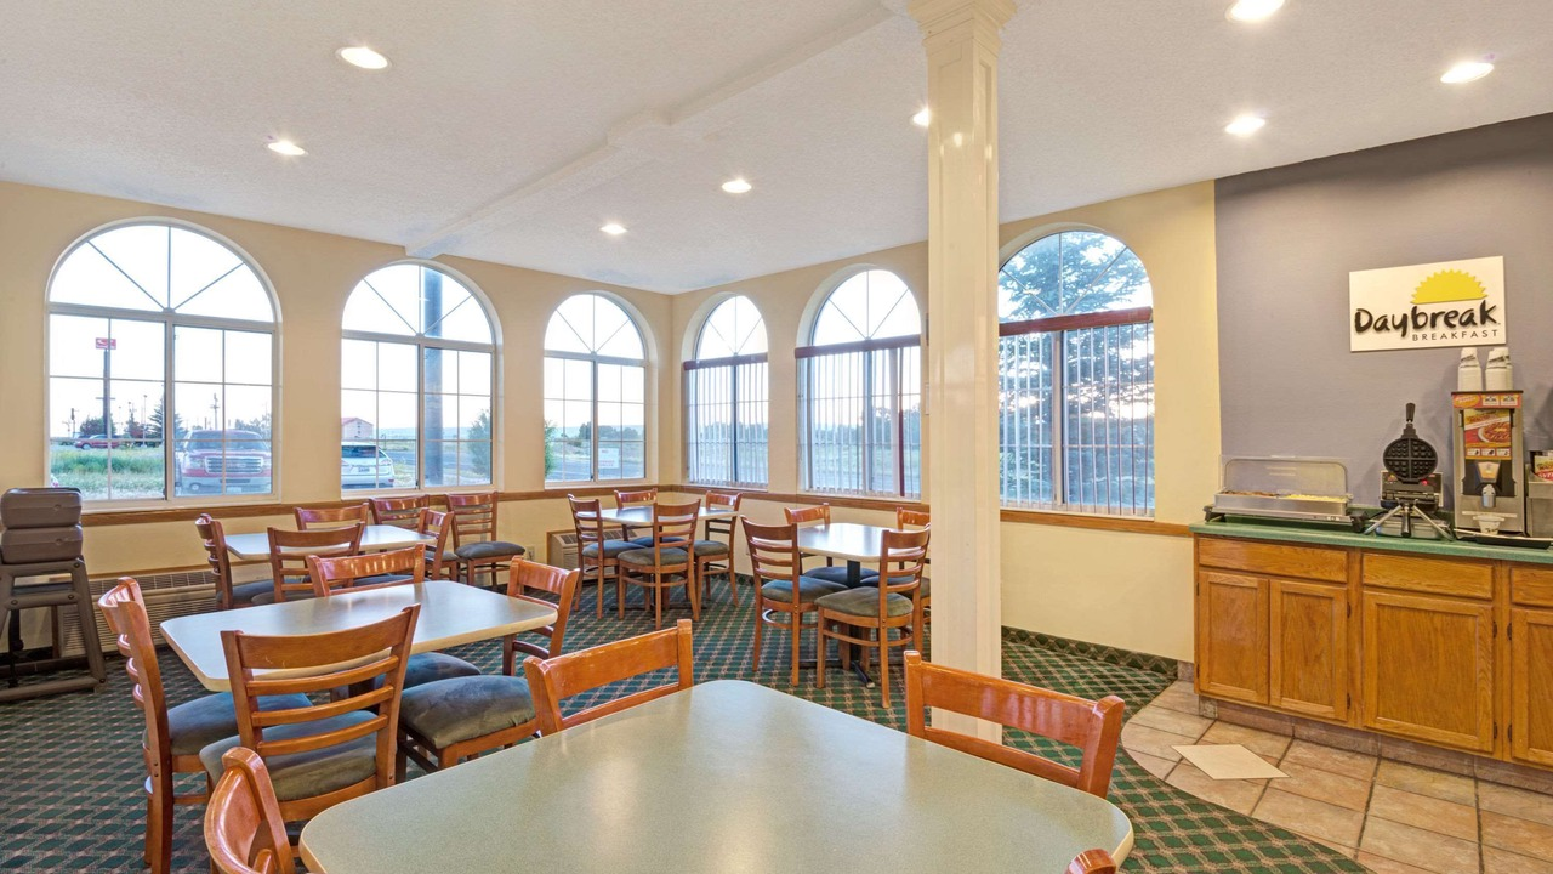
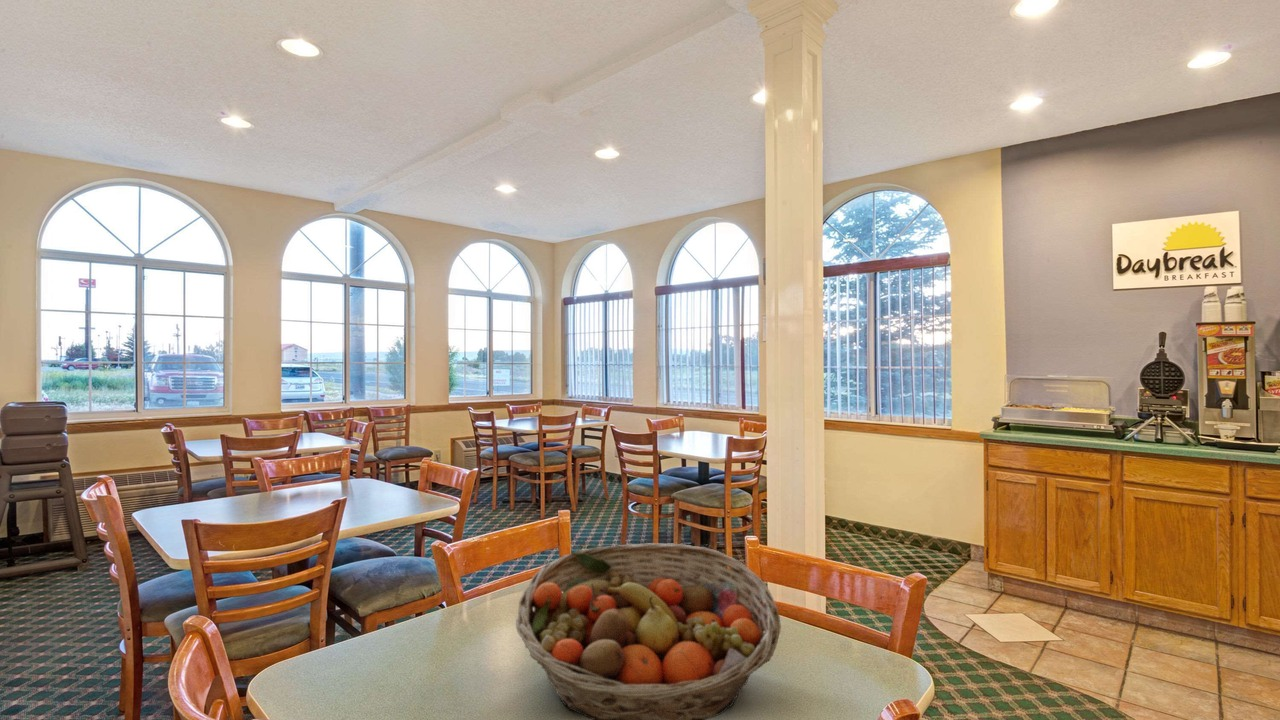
+ fruit basket [515,542,782,720]
